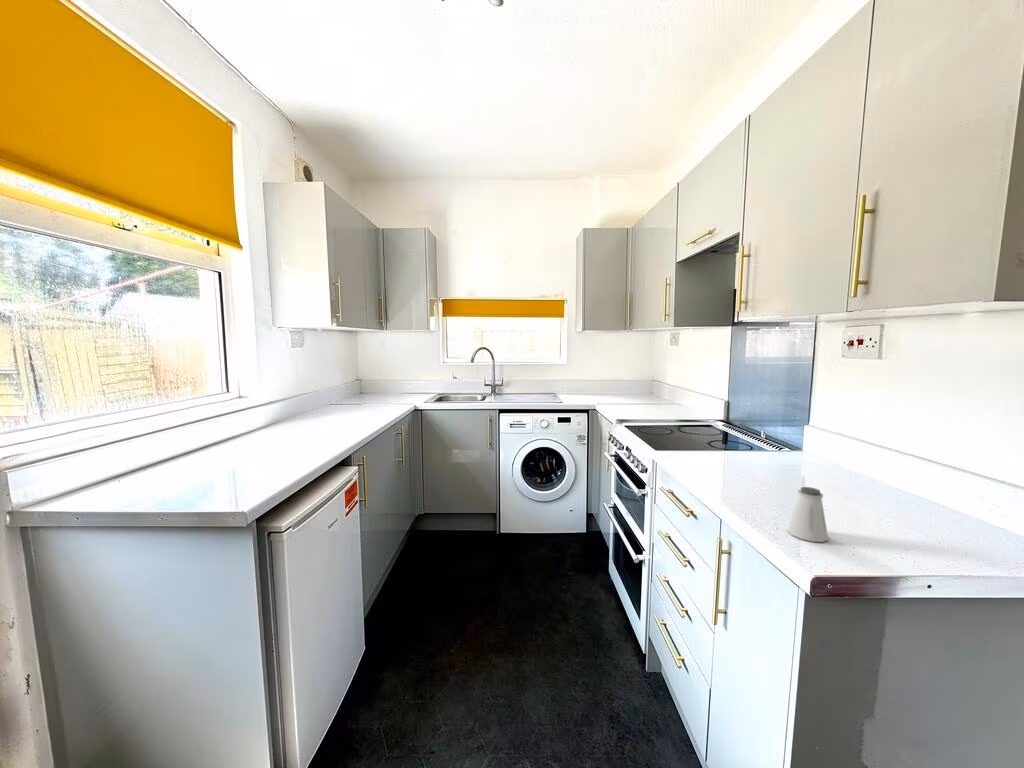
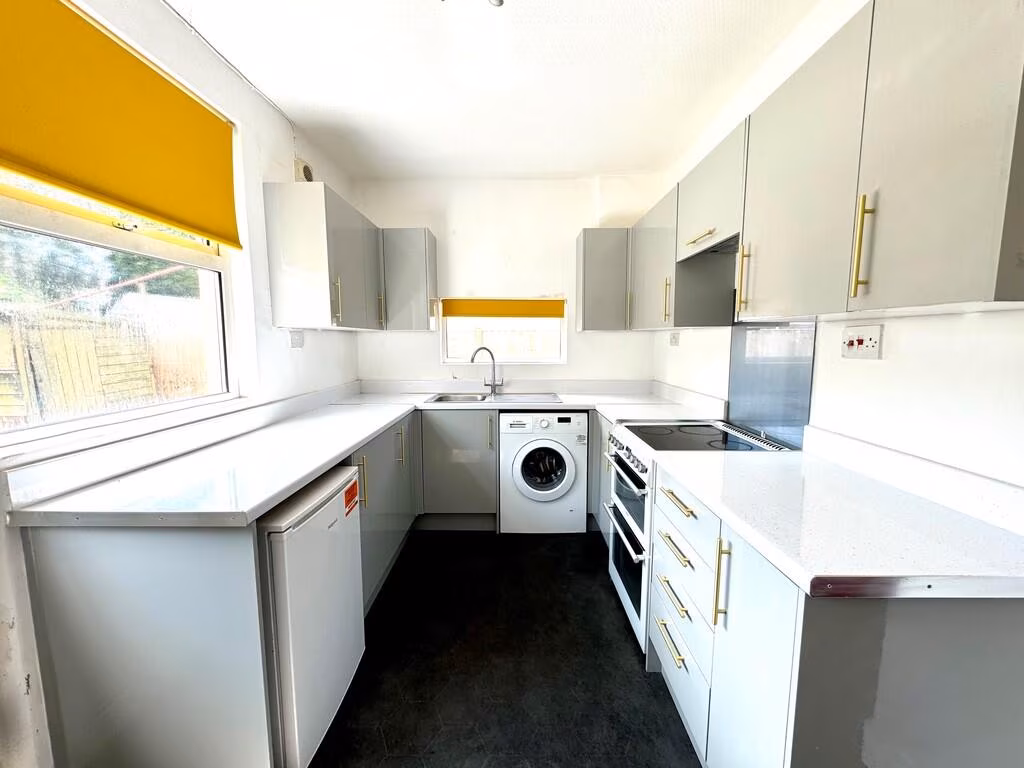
- saltshaker [787,486,829,543]
